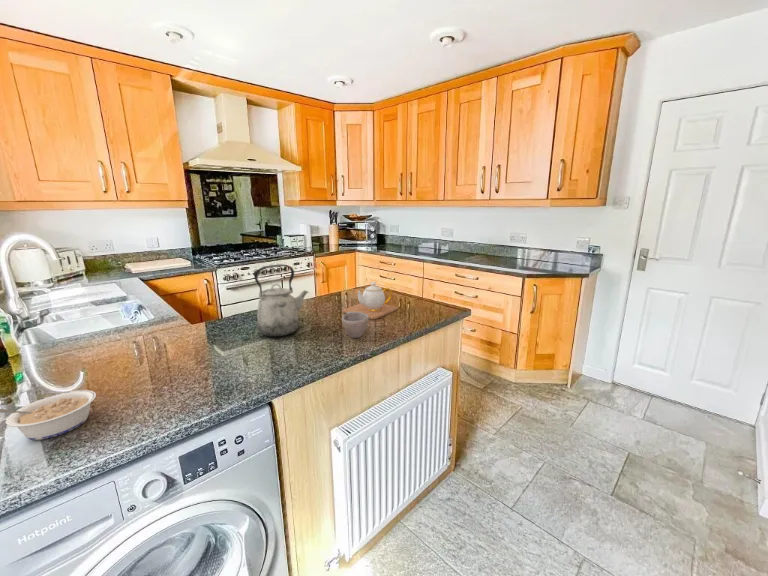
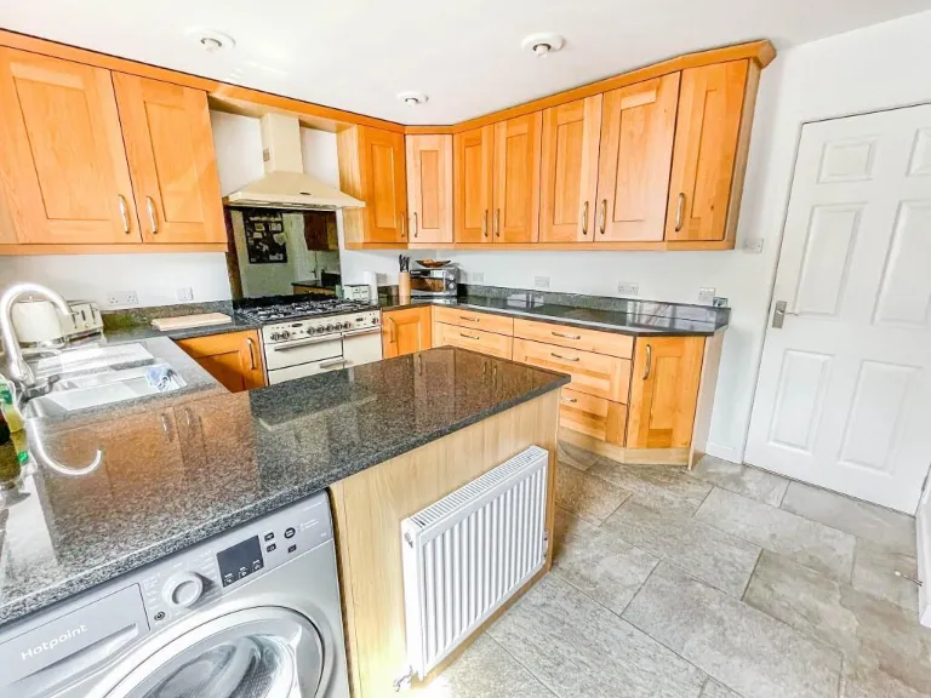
- kettle [253,263,309,338]
- teapot [342,281,398,320]
- cup [341,312,370,339]
- legume [0,389,97,441]
